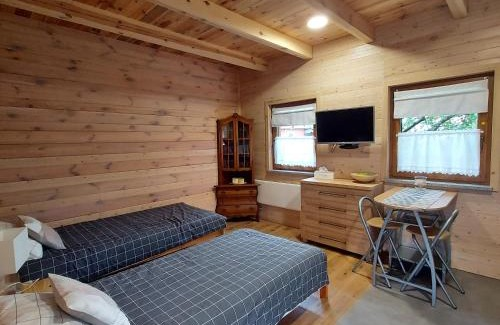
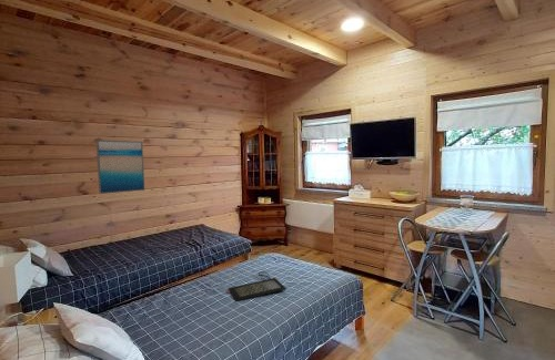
+ clutch bag [225,270,287,302]
+ wall art [95,140,145,195]
